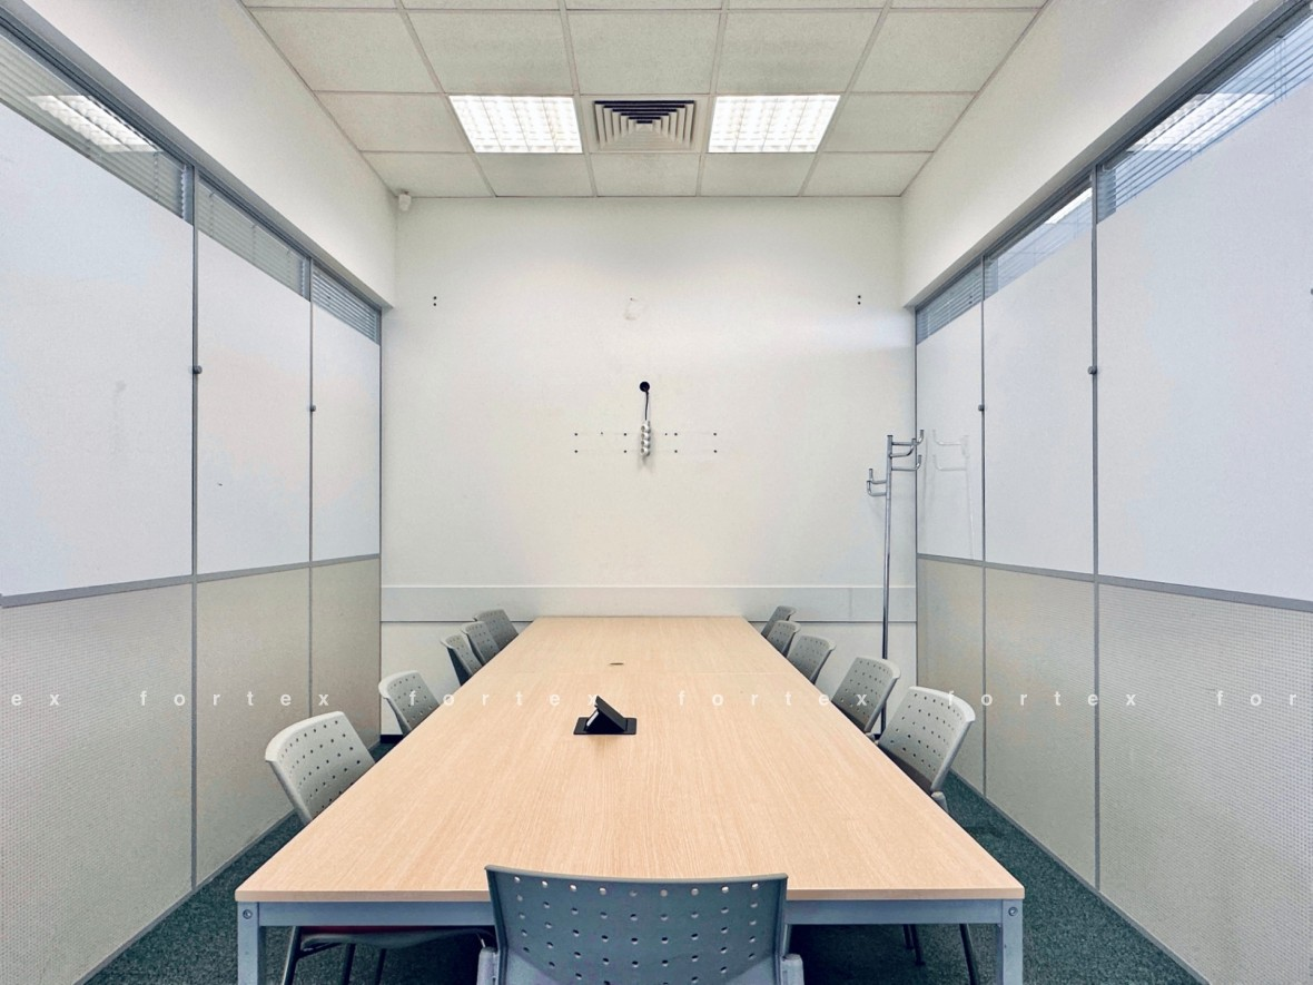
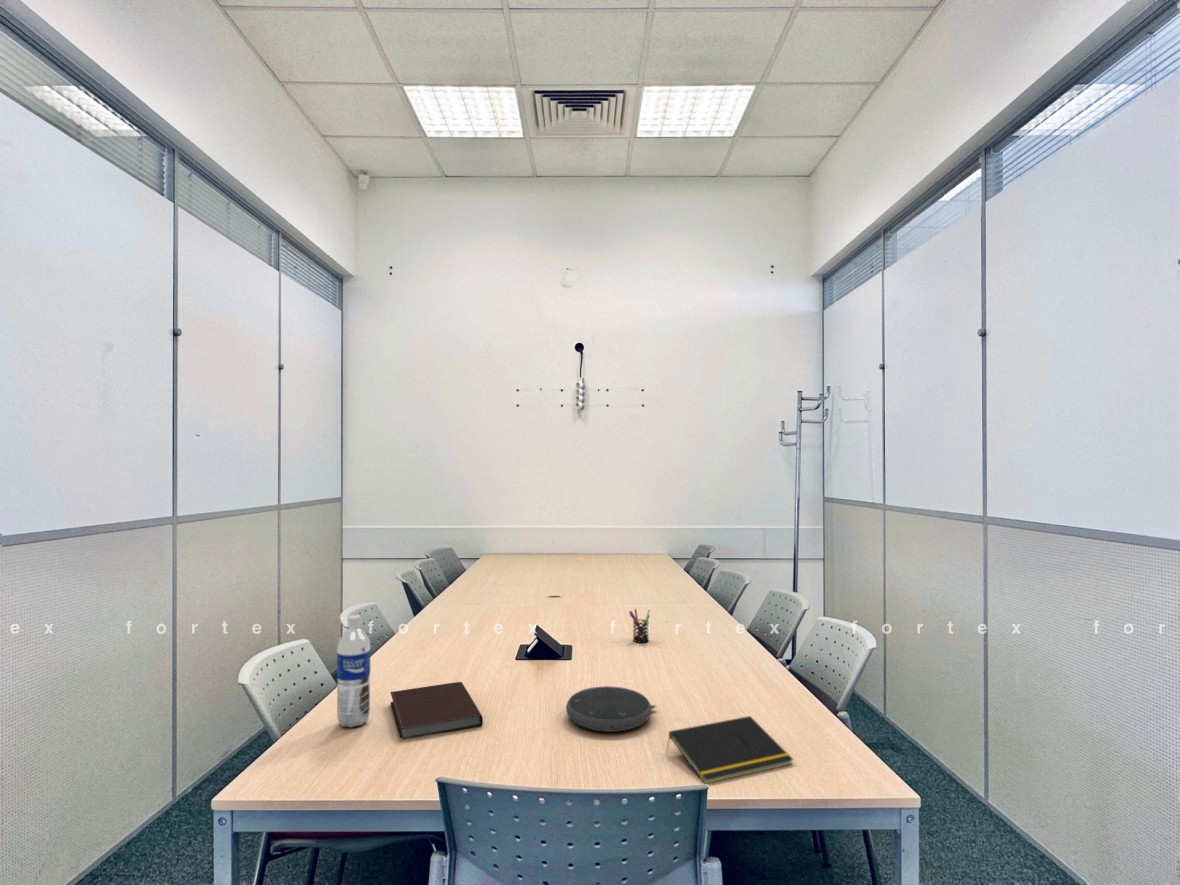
+ pen holder [628,608,651,644]
+ water bottle [336,614,371,729]
+ notepad [665,715,794,785]
+ speaker [565,685,658,733]
+ notebook [389,681,484,740]
